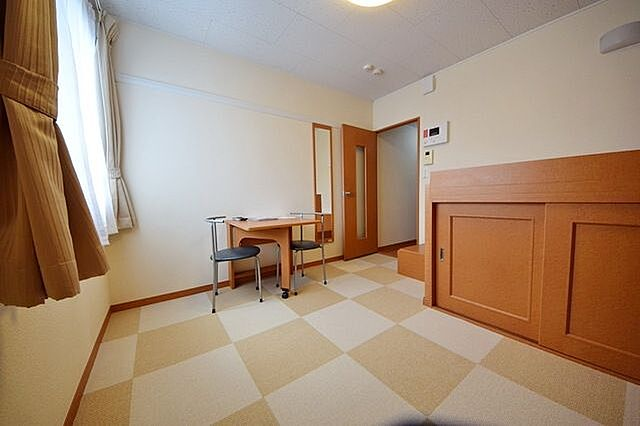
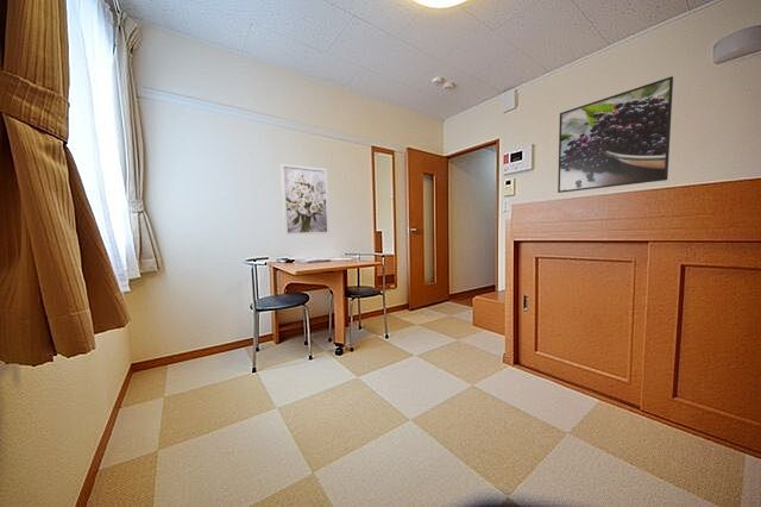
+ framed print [556,75,674,194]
+ wall art [279,163,331,237]
